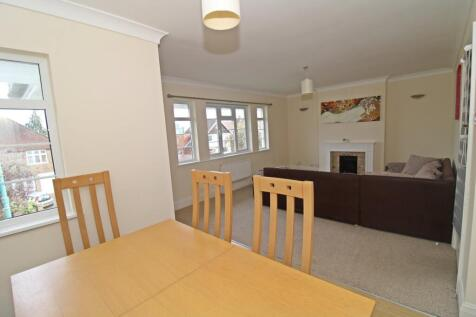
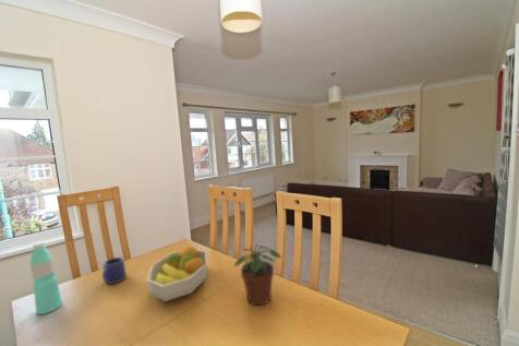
+ fruit bowl [145,244,208,302]
+ potted plant [233,243,282,306]
+ water bottle [28,240,63,315]
+ mug [101,256,128,285]
